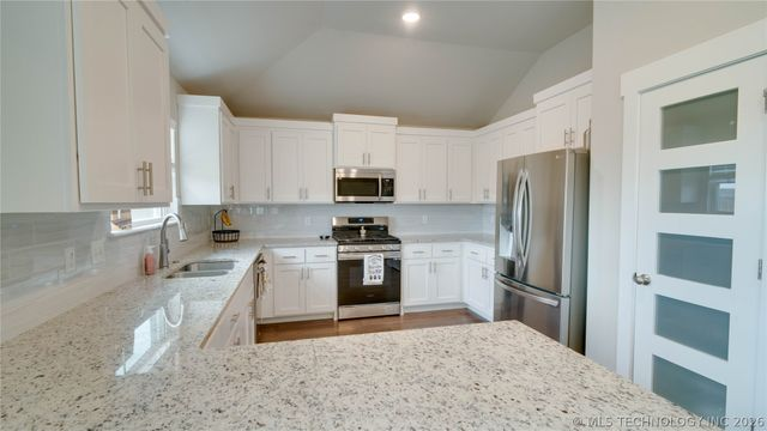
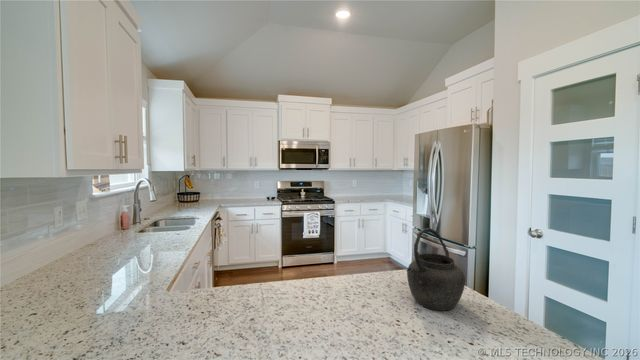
+ kettle [406,227,466,312]
